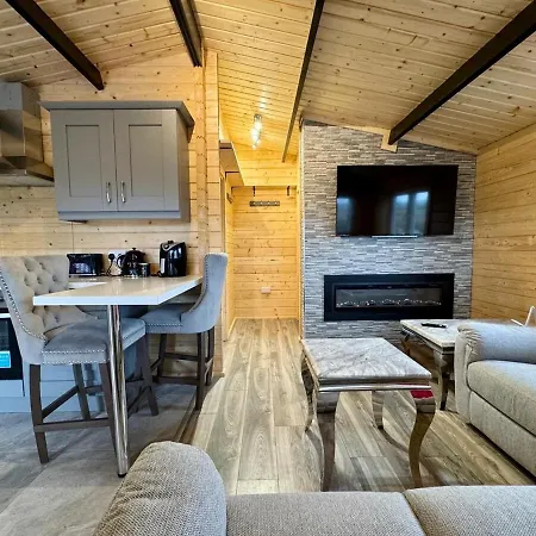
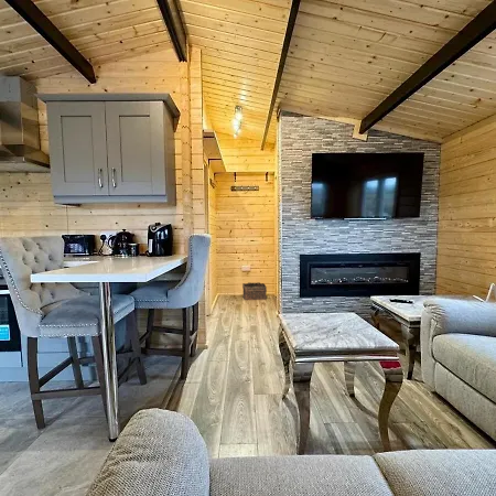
+ basket [241,281,268,301]
